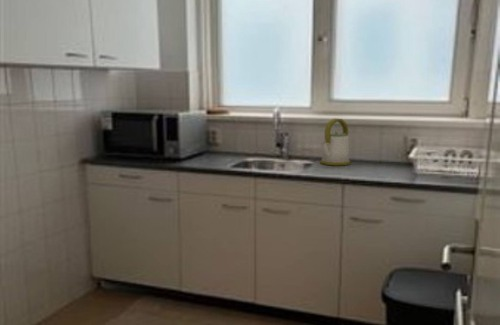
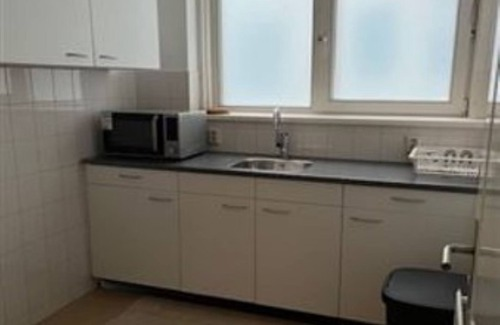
- kettle [319,117,351,166]
